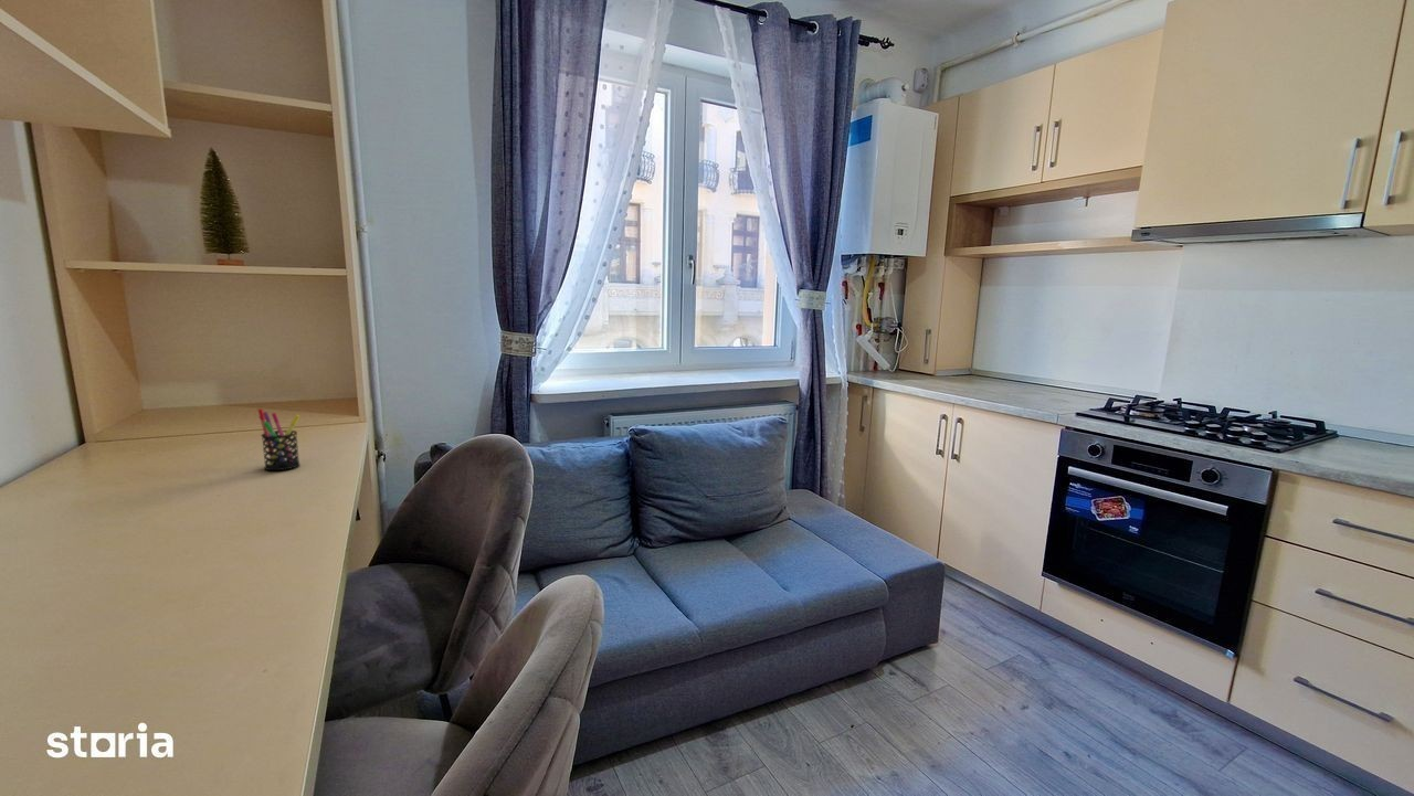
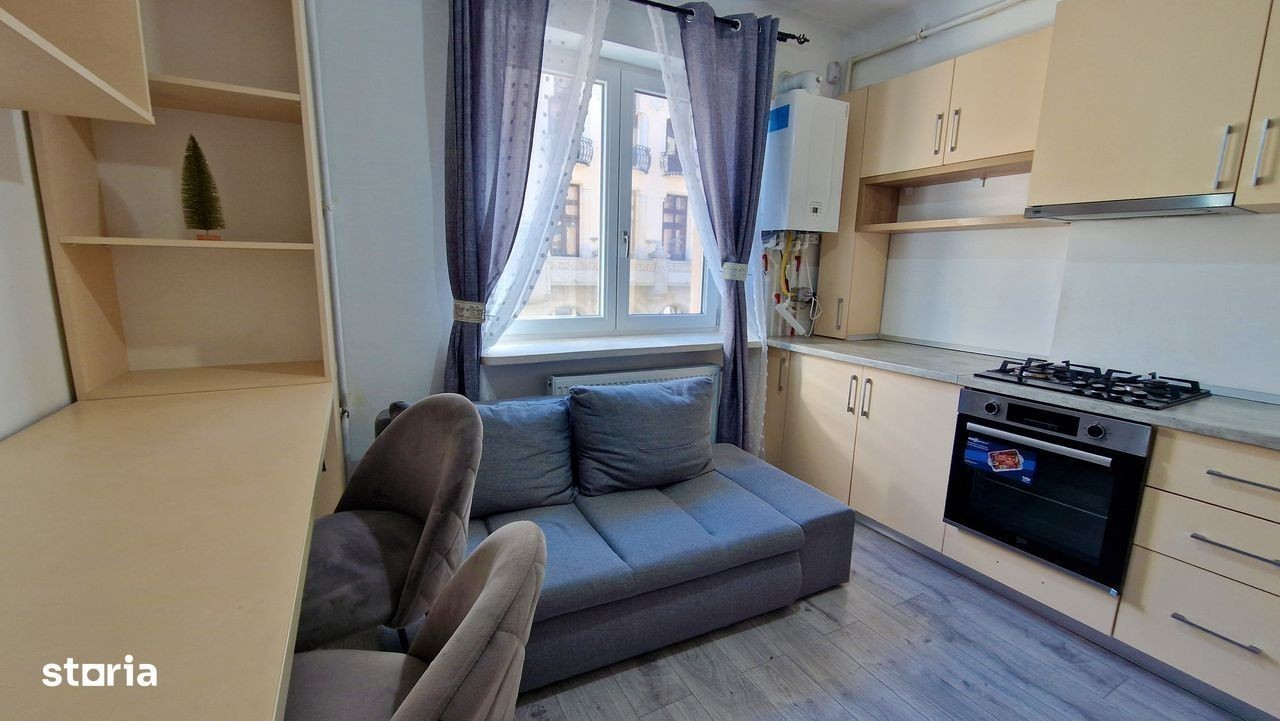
- pen holder [257,407,302,471]
